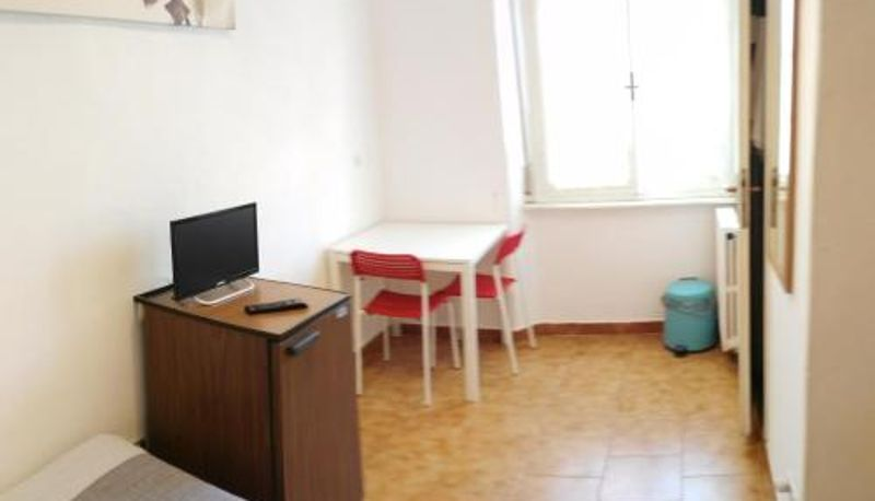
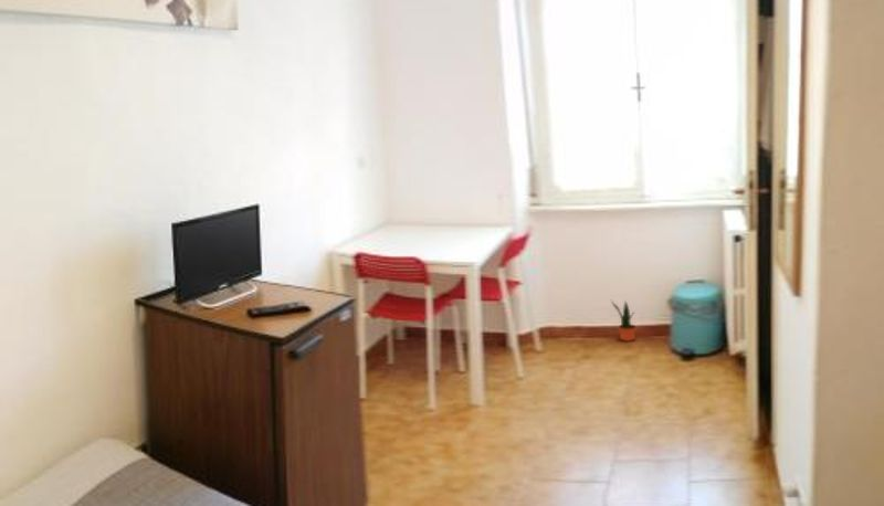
+ potted plant [610,299,638,342]
